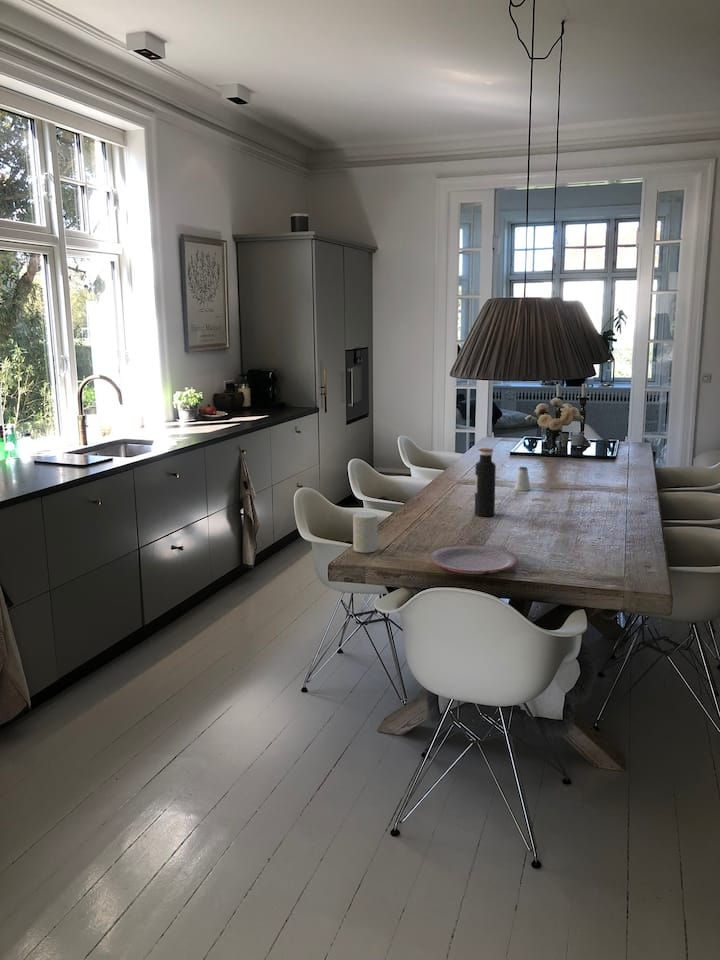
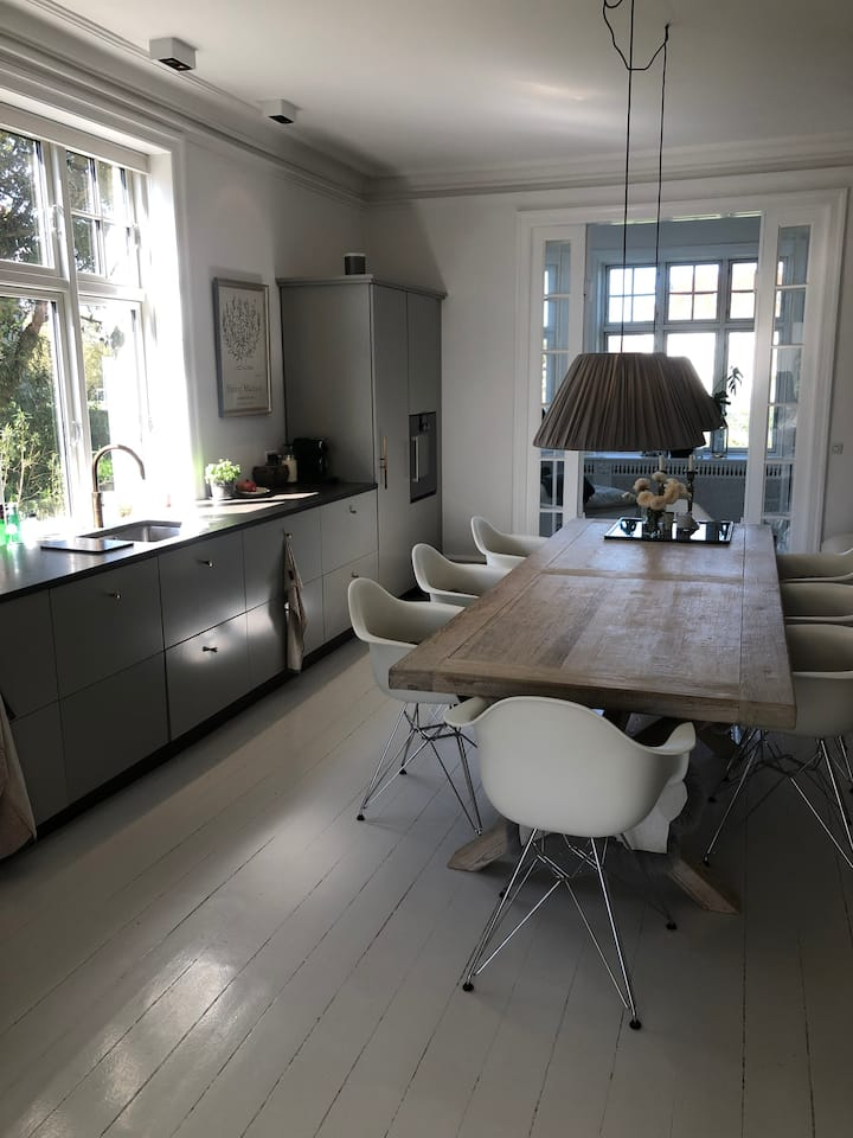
- saltshaker [514,466,532,492]
- water bottle [474,448,497,517]
- plate [428,544,519,575]
- cup [352,511,378,554]
